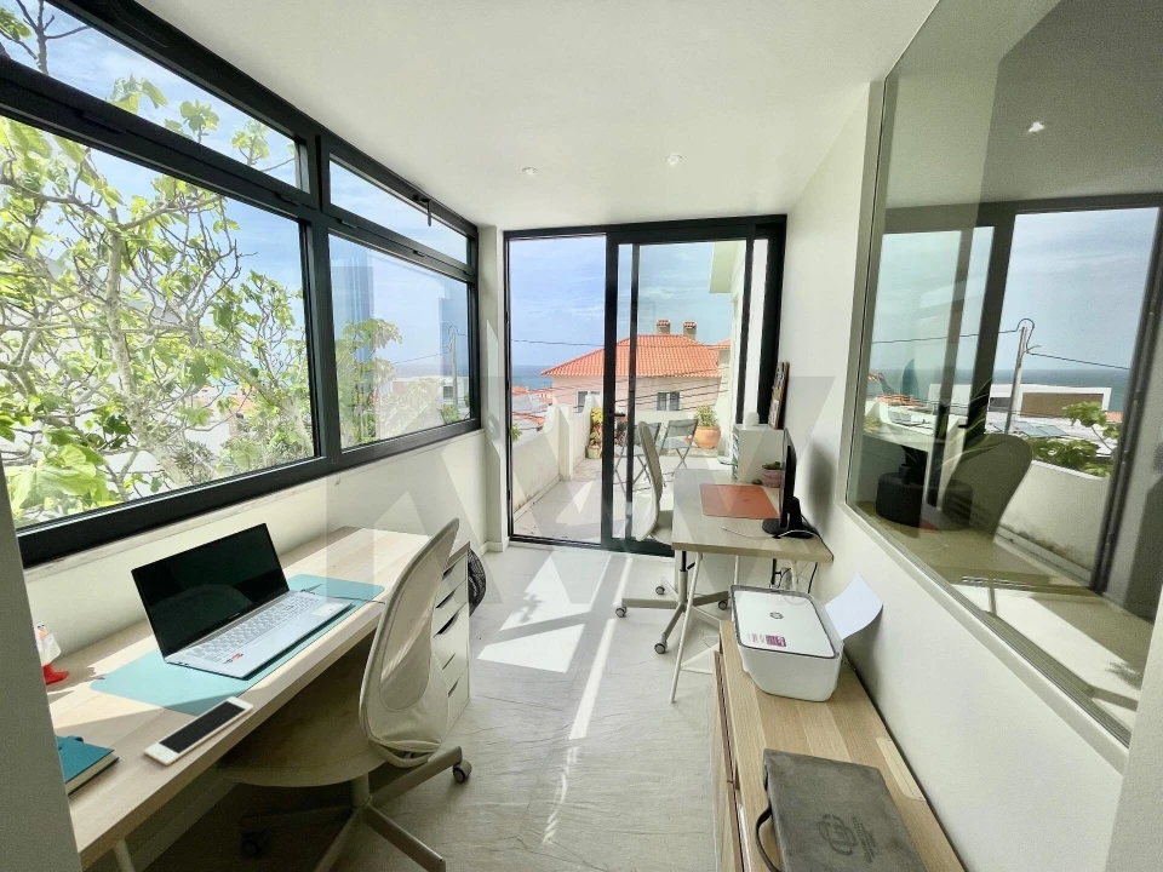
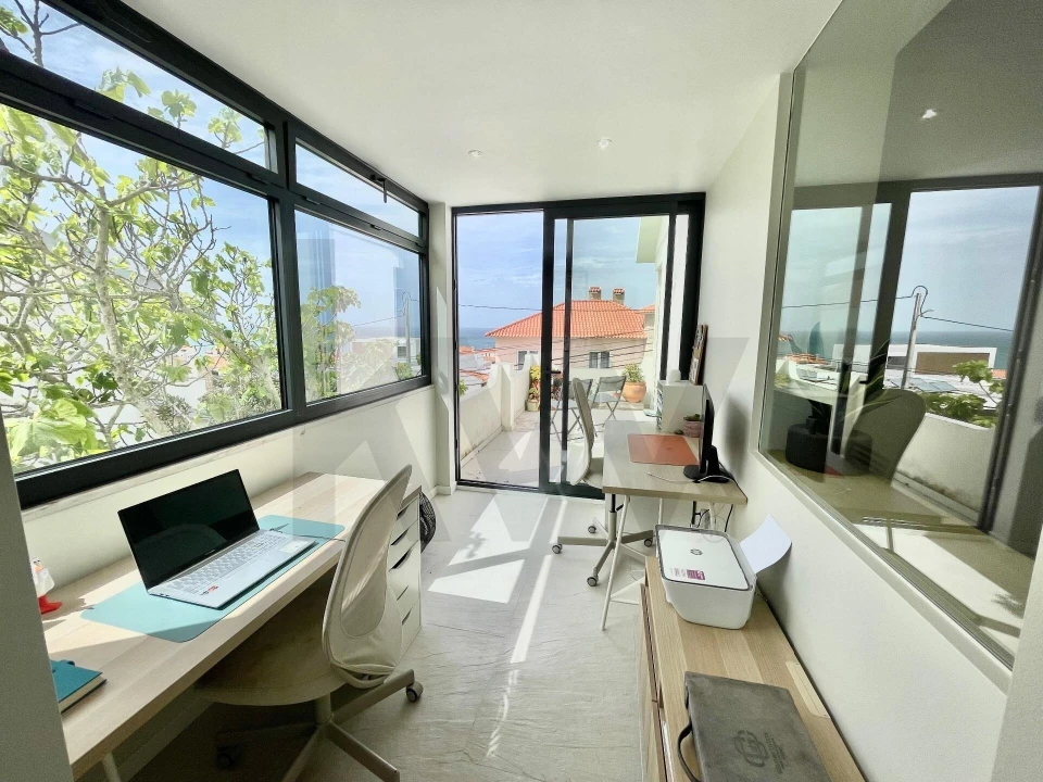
- cell phone [143,695,254,767]
